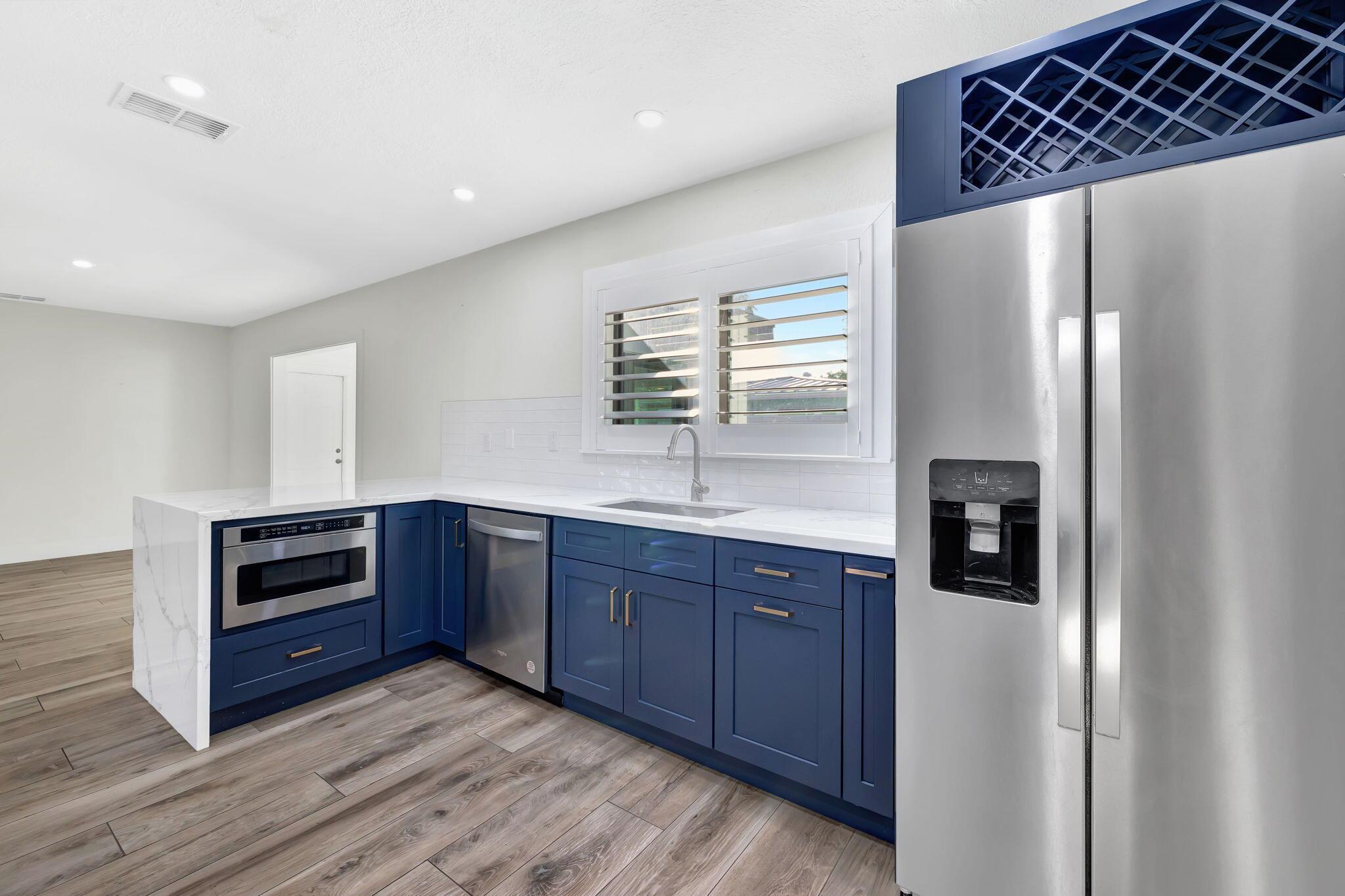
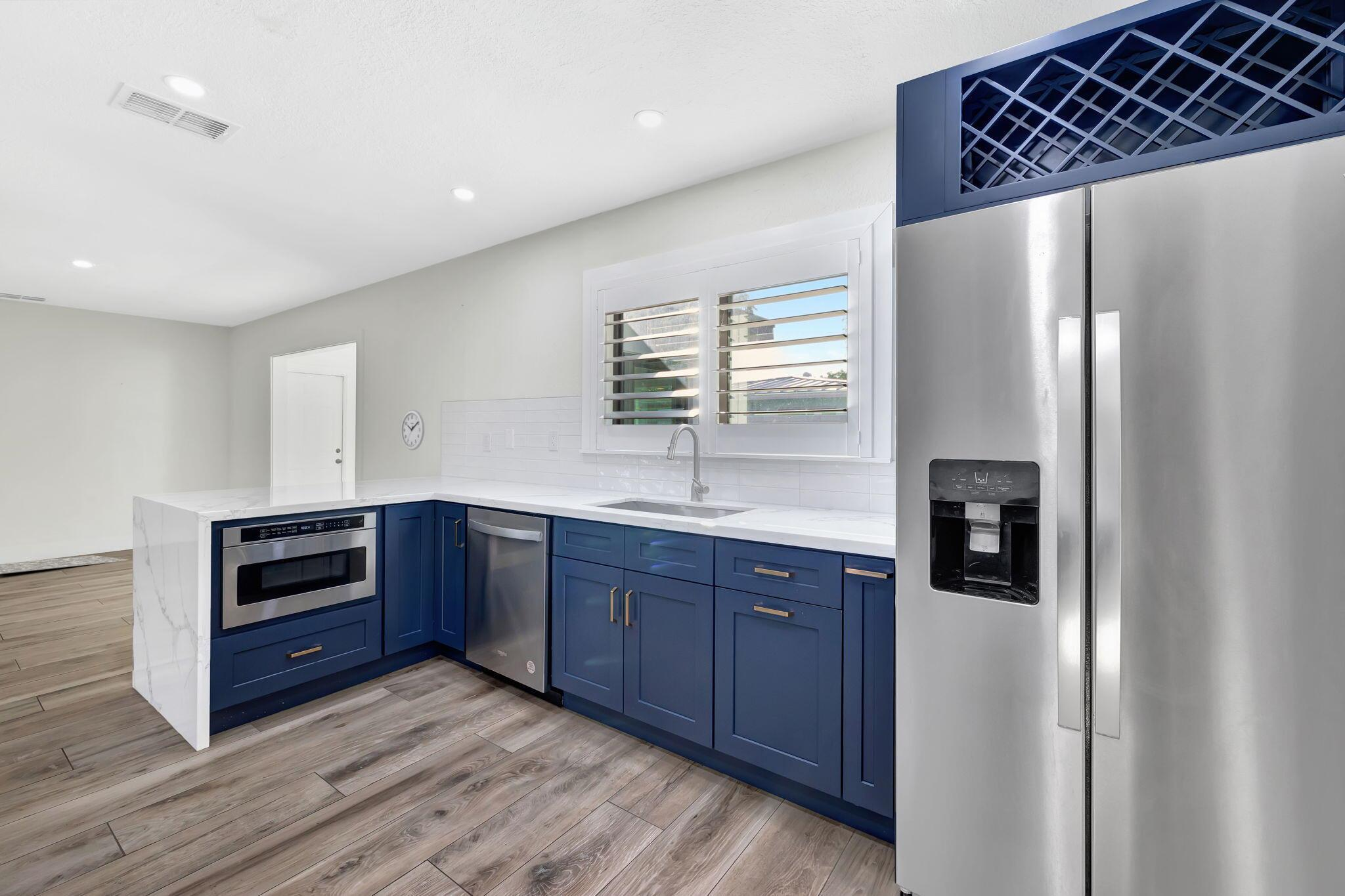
+ rug [0,555,129,574]
+ wall clock [401,409,425,451]
